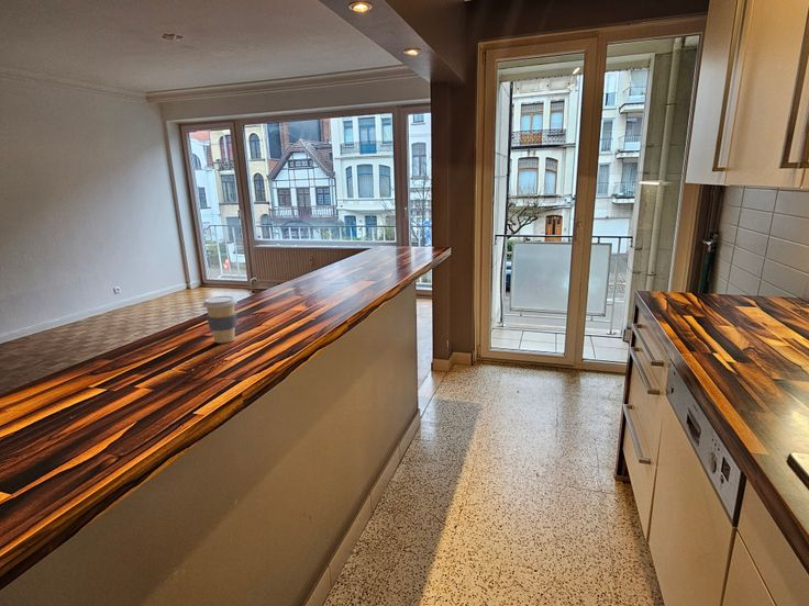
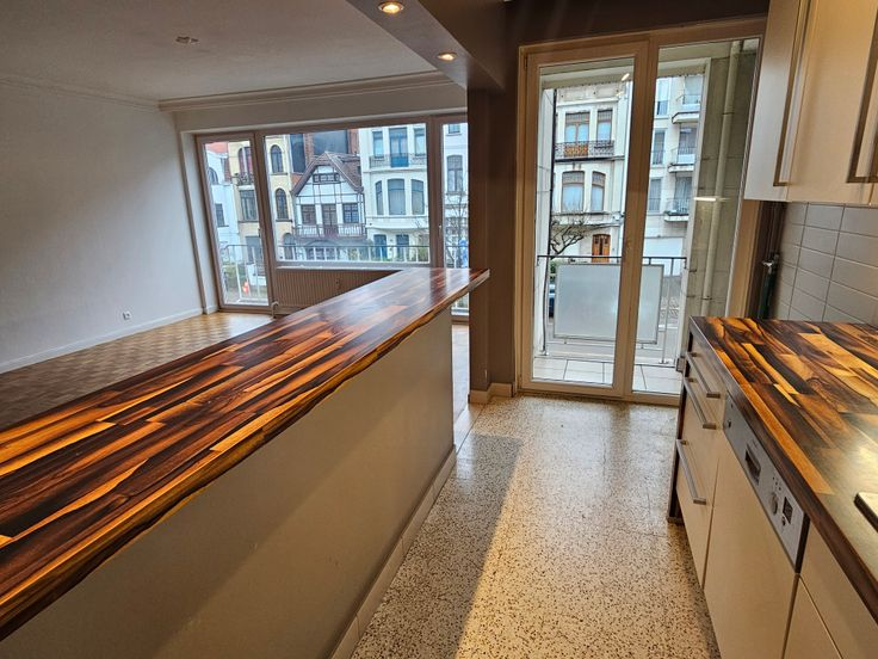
- coffee cup [201,295,239,344]
